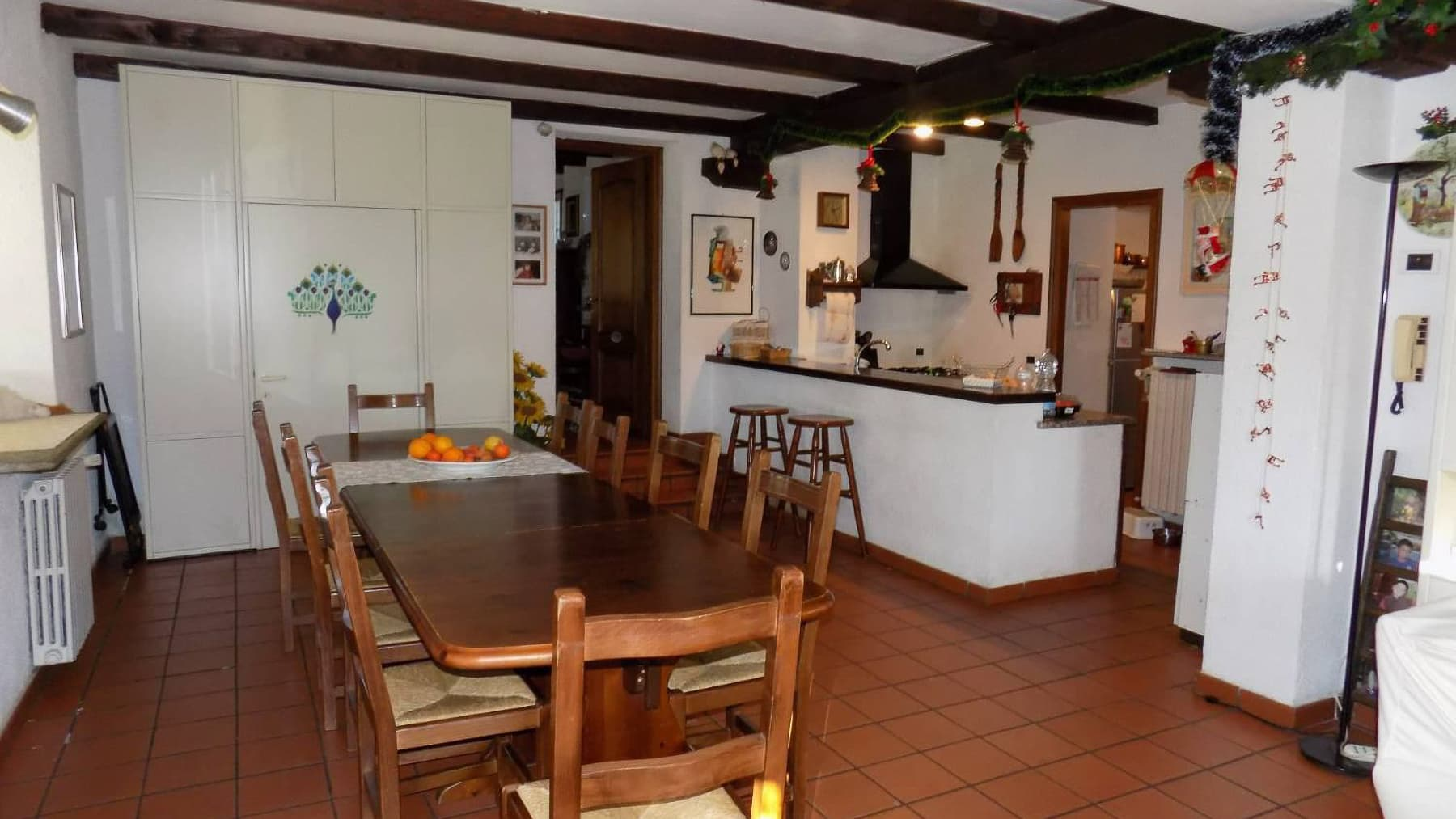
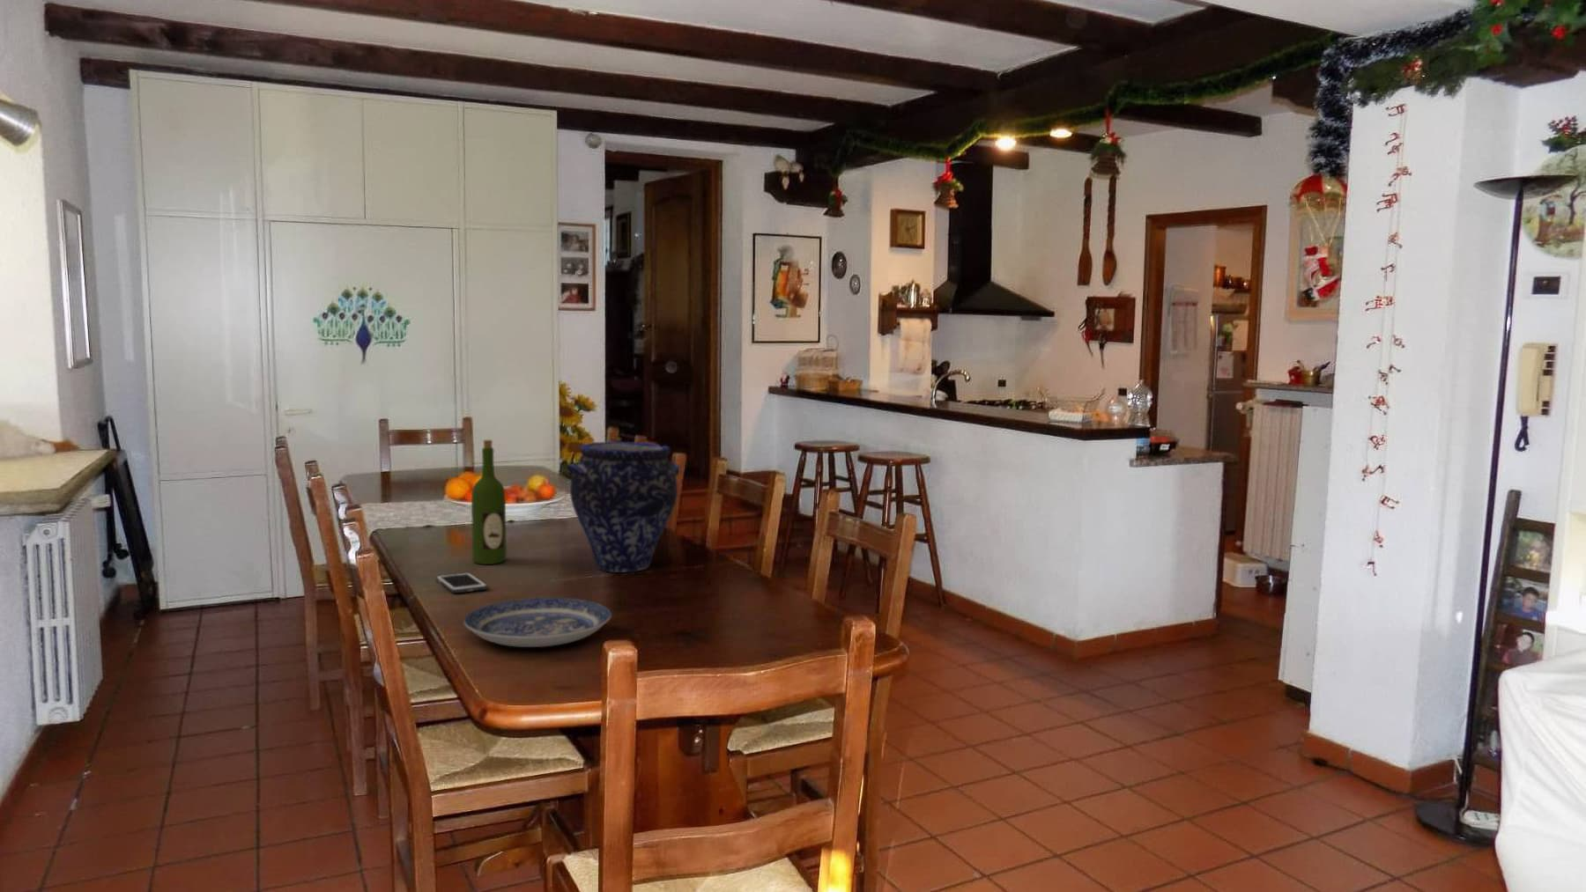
+ cell phone [436,572,488,594]
+ vase [565,440,681,573]
+ plate [463,597,612,648]
+ wine bottle [471,439,507,565]
